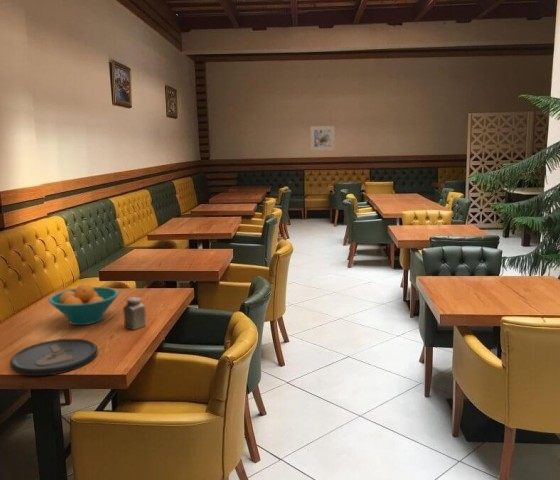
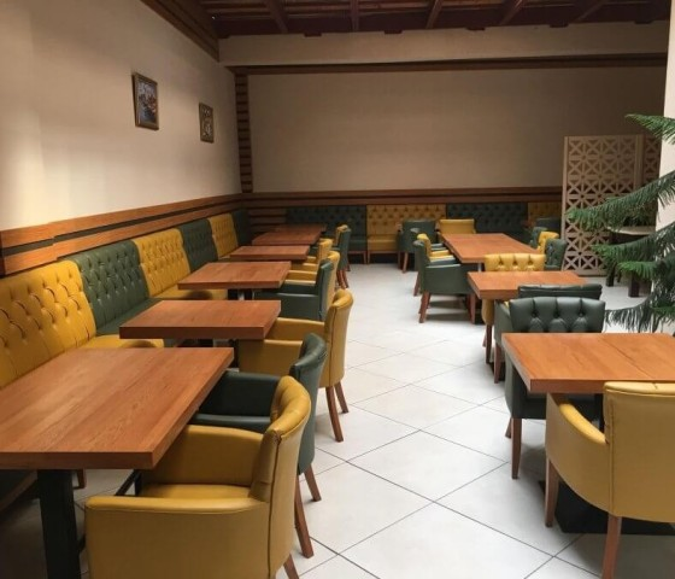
- salt shaker [122,296,147,331]
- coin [9,338,99,377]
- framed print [310,125,336,152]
- fruit bowl [47,283,120,326]
